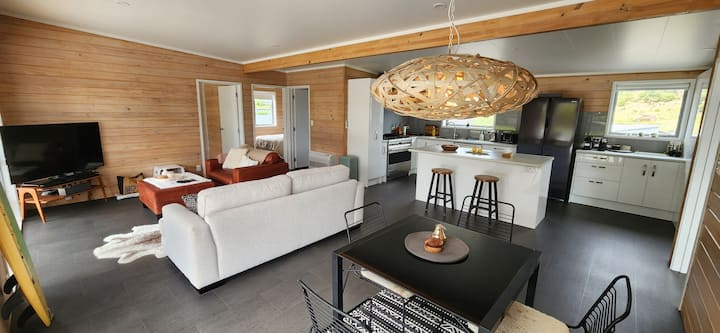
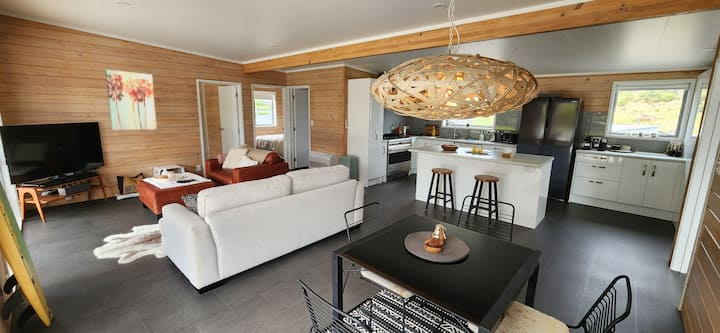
+ wall art [104,69,158,131]
